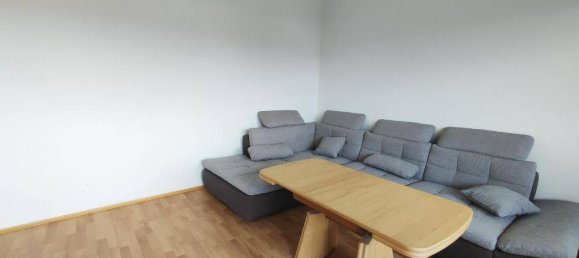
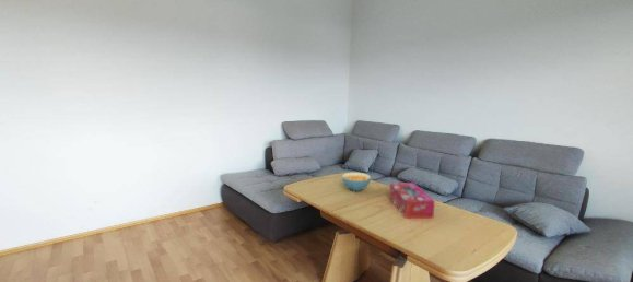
+ tissue box [388,181,436,220]
+ cereal bowl [341,172,372,192]
